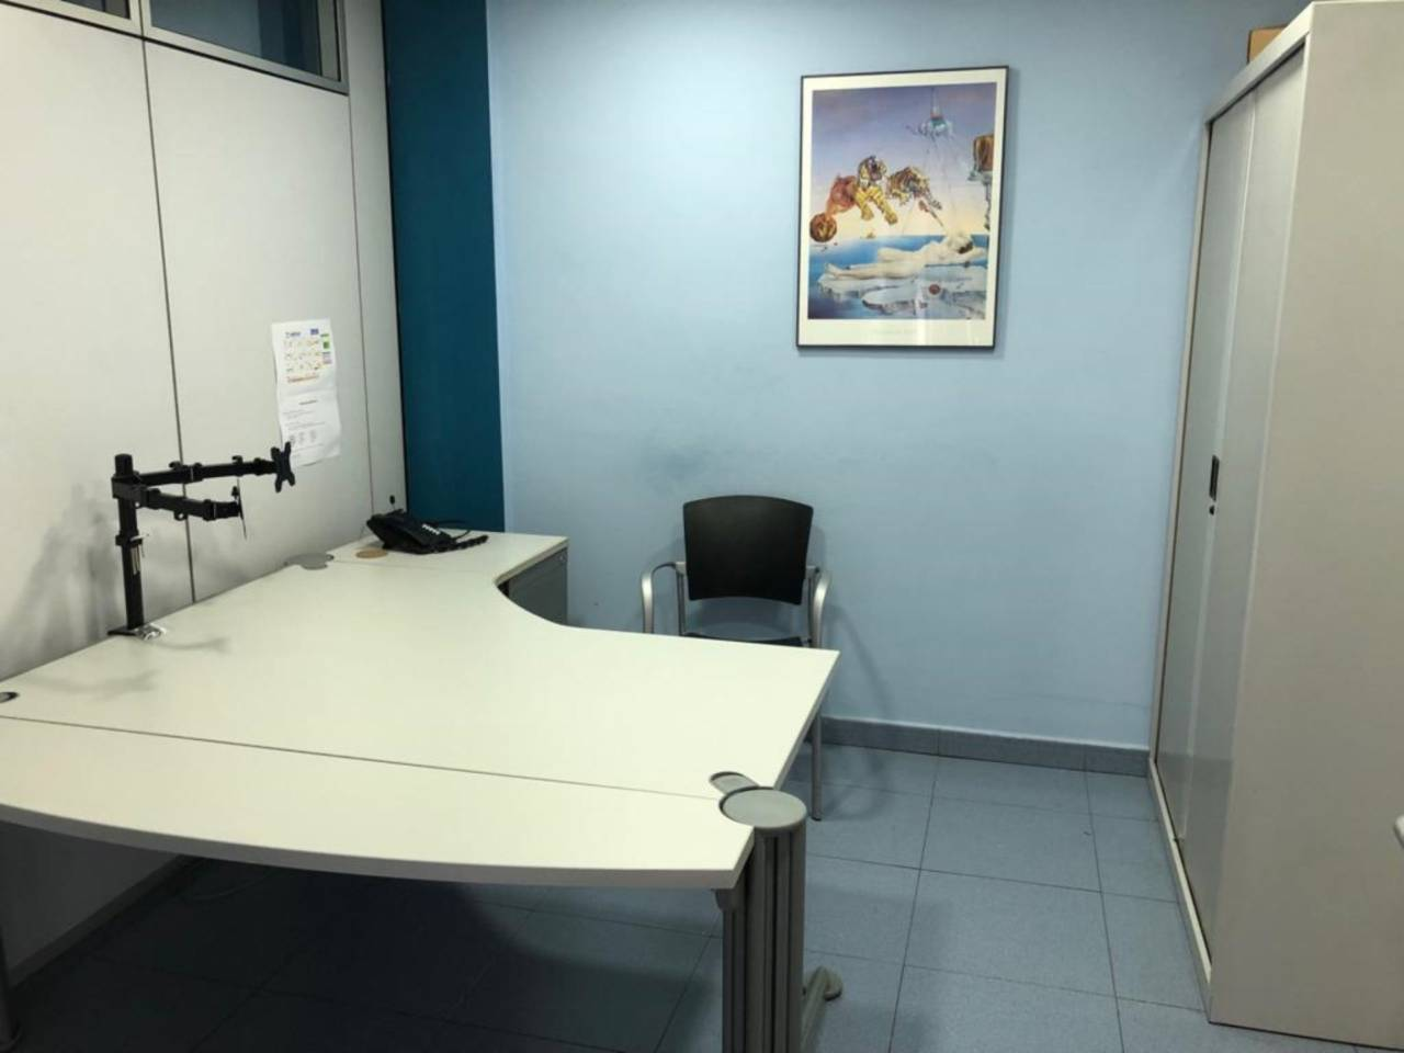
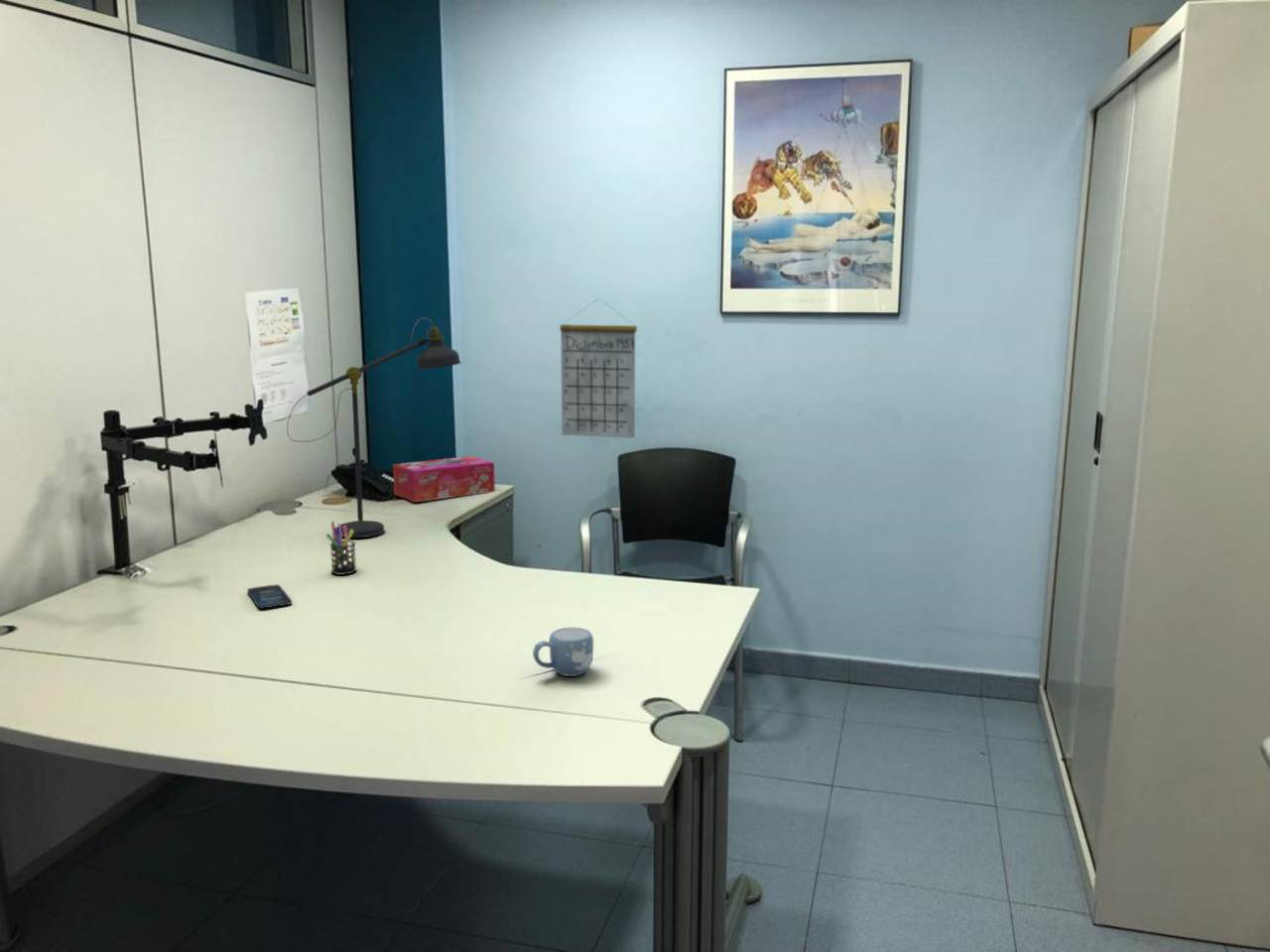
+ calendar [559,297,638,439]
+ tissue box [392,455,496,503]
+ mug [532,626,594,677]
+ smartphone [246,583,293,610]
+ desk lamp [286,317,462,538]
+ pen holder [325,521,357,576]
